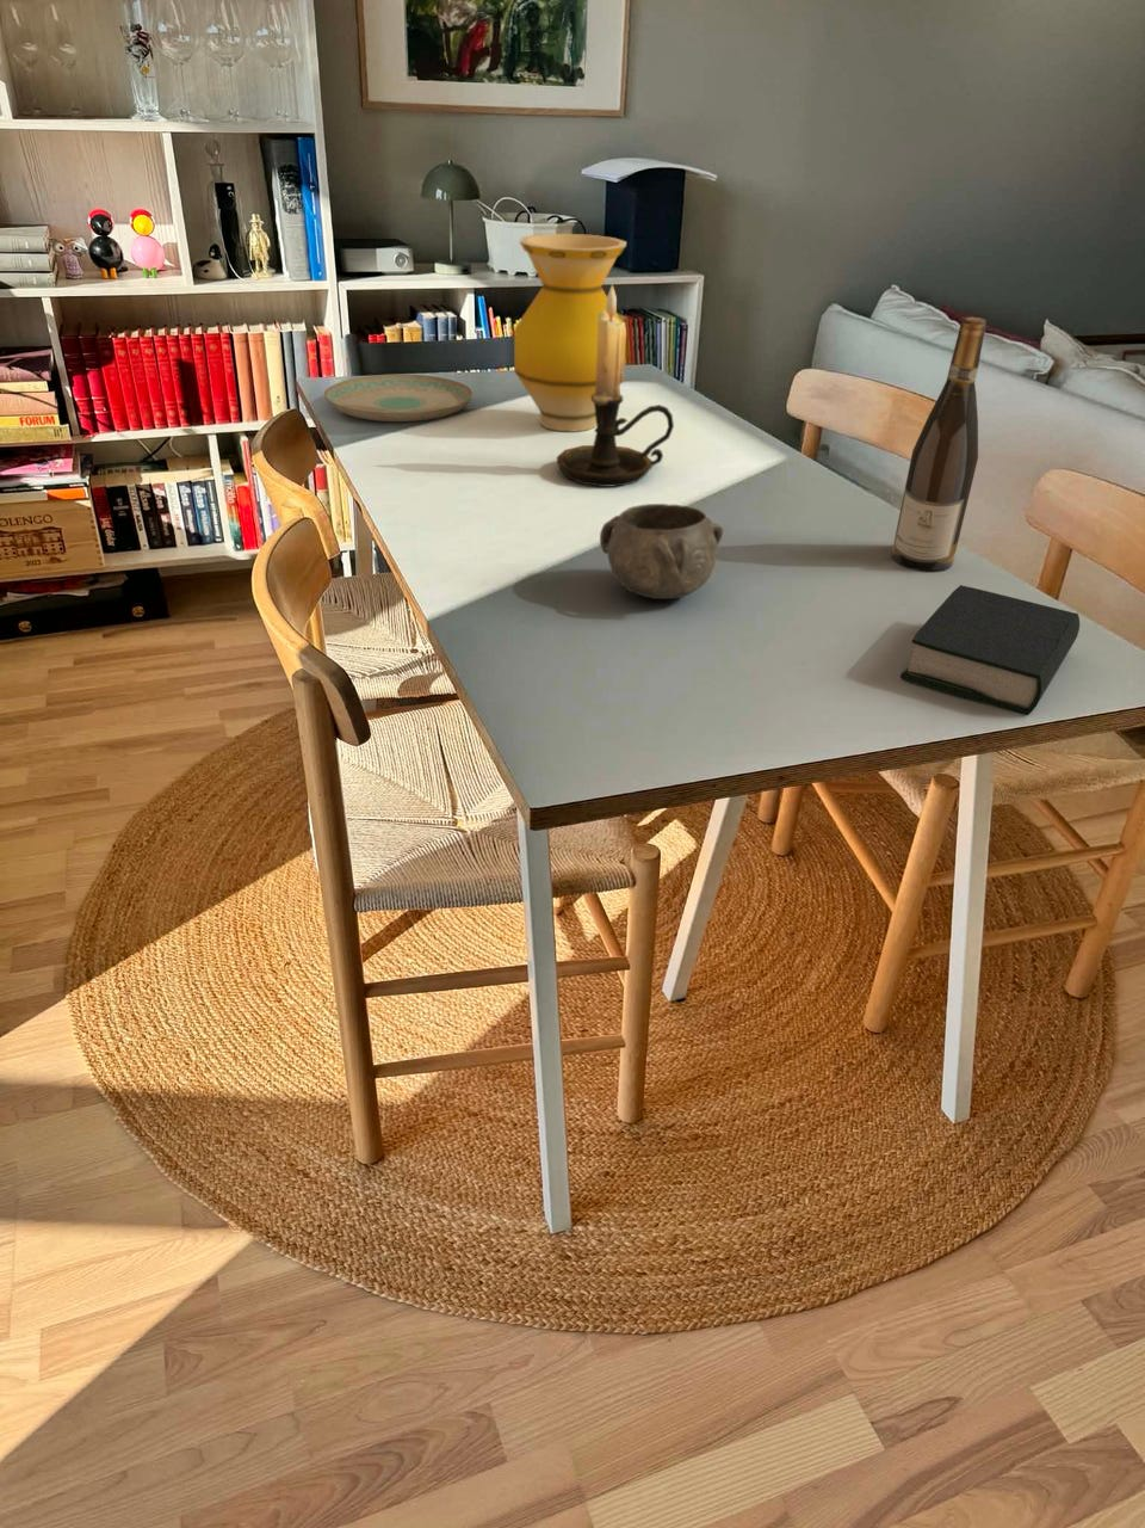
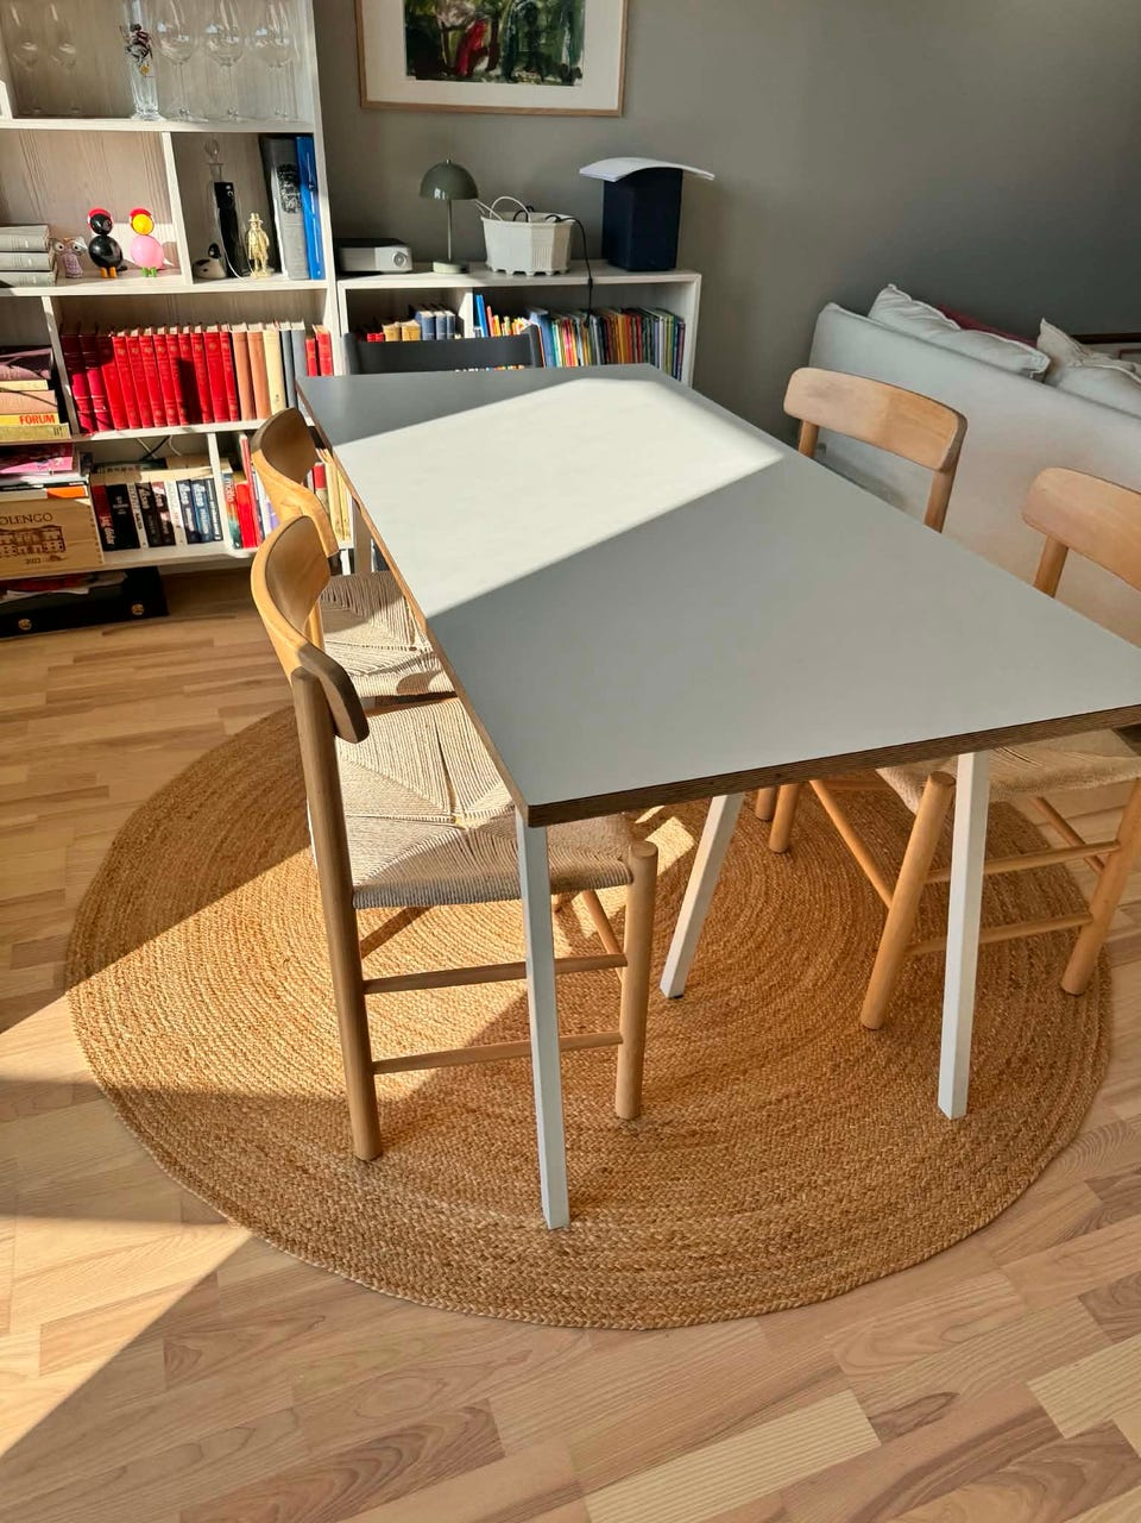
- decorative bowl [599,503,724,600]
- plate [324,374,475,422]
- wine bottle [890,316,987,571]
- candle holder [556,282,675,488]
- book [900,584,1080,716]
- vase [512,232,628,433]
